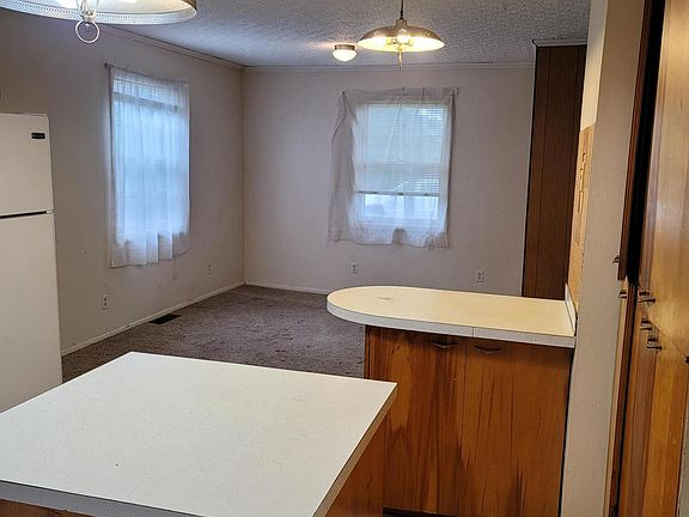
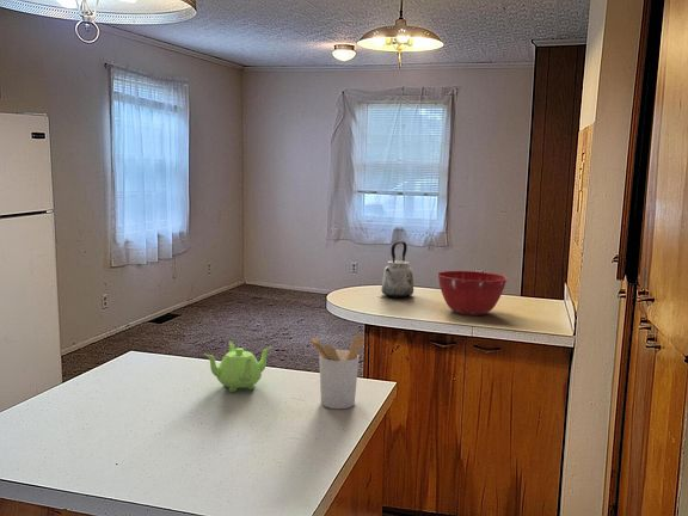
+ utensil holder [309,333,366,410]
+ kettle [380,240,414,299]
+ mixing bowl [436,270,509,317]
+ teapot [204,340,274,393]
